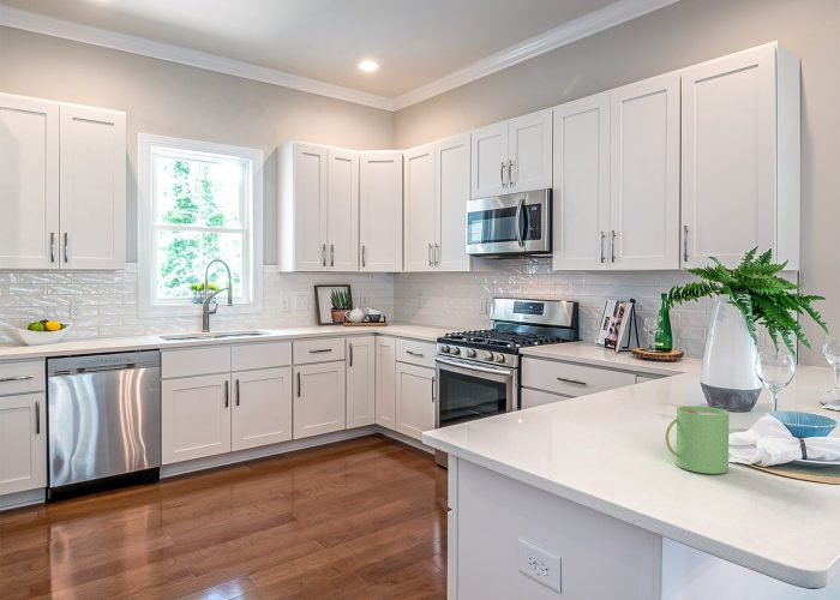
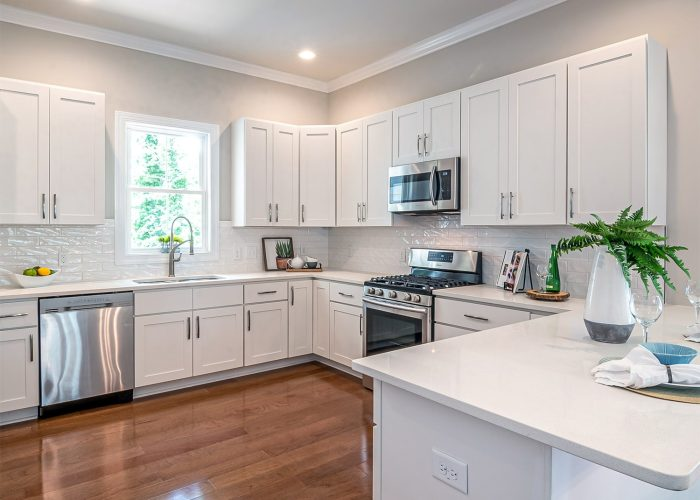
- mug [665,404,730,475]
